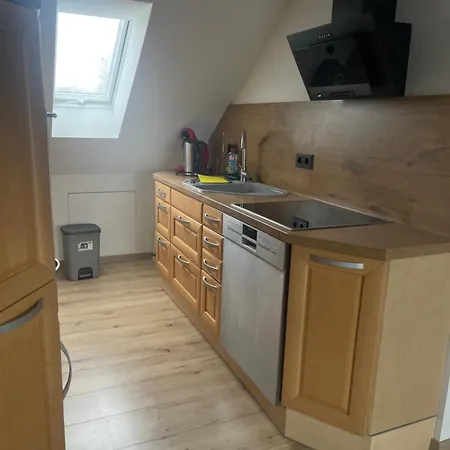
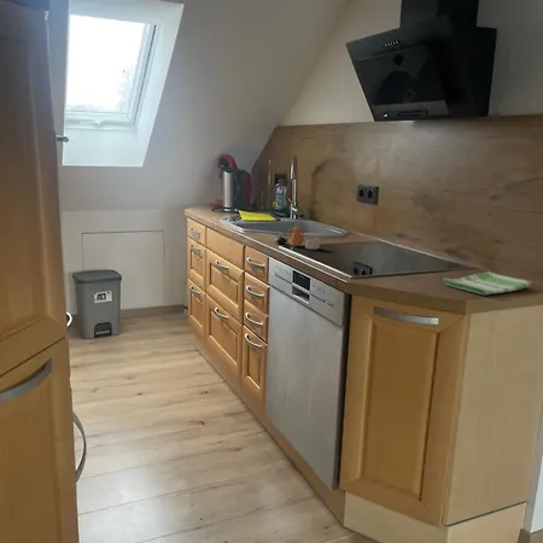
+ dish towel [442,270,533,296]
+ teapot [273,224,322,251]
